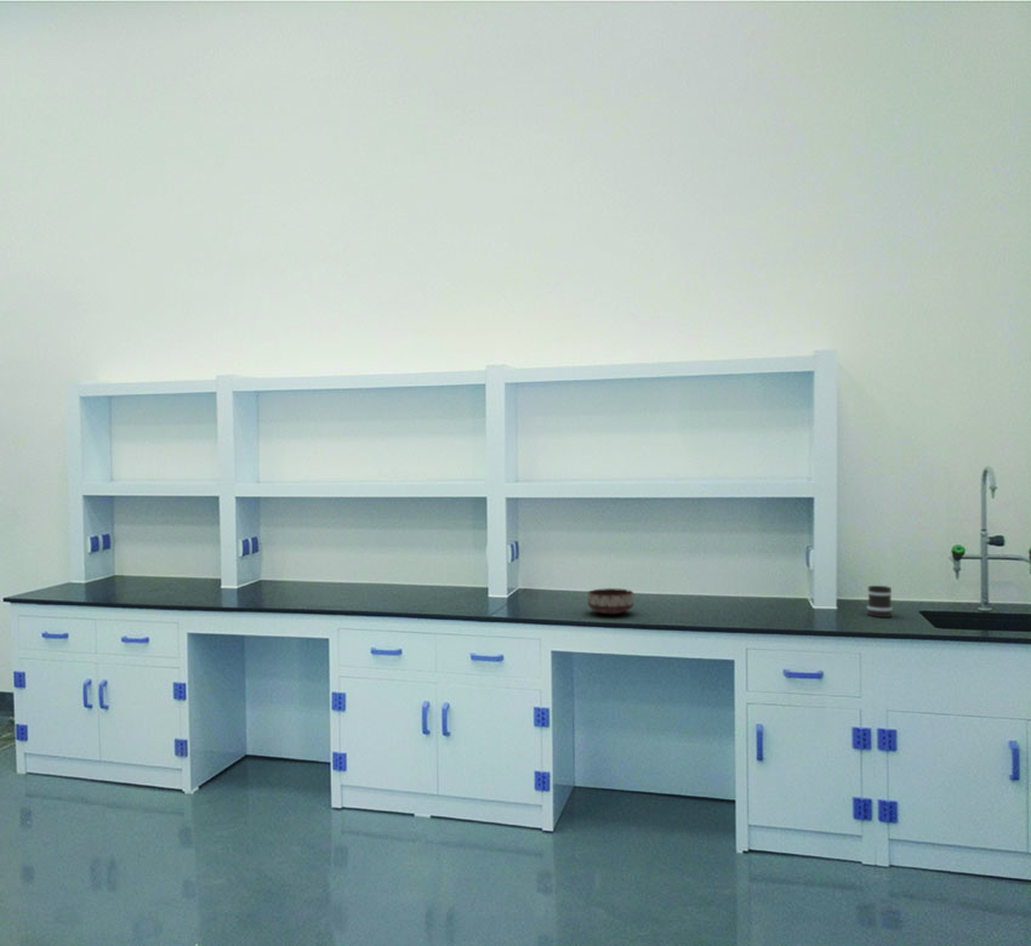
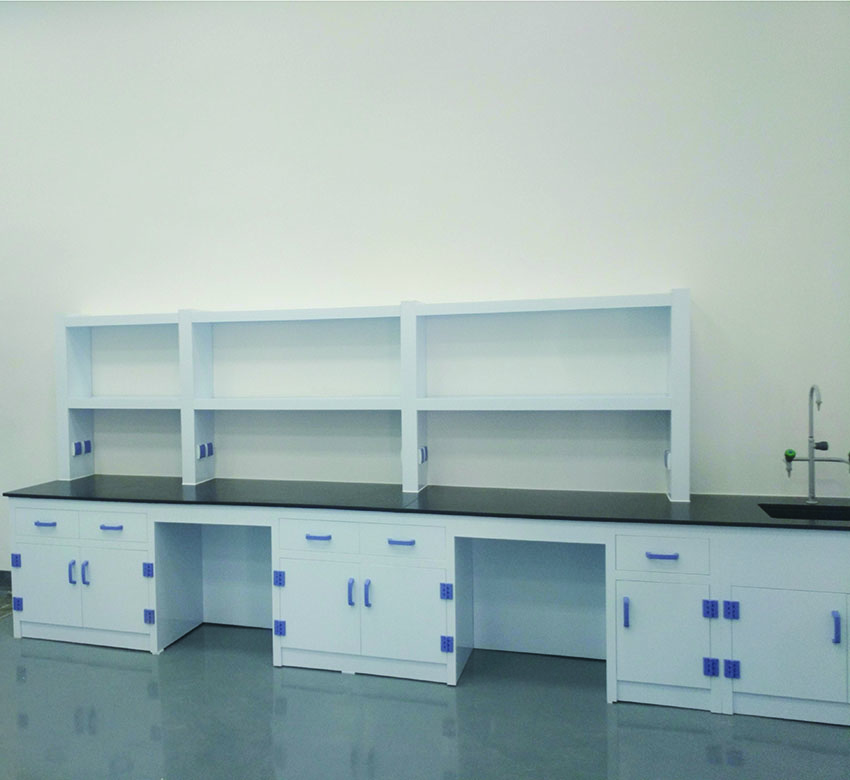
- mug [866,585,894,619]
- bowl [587,587,636,615]
